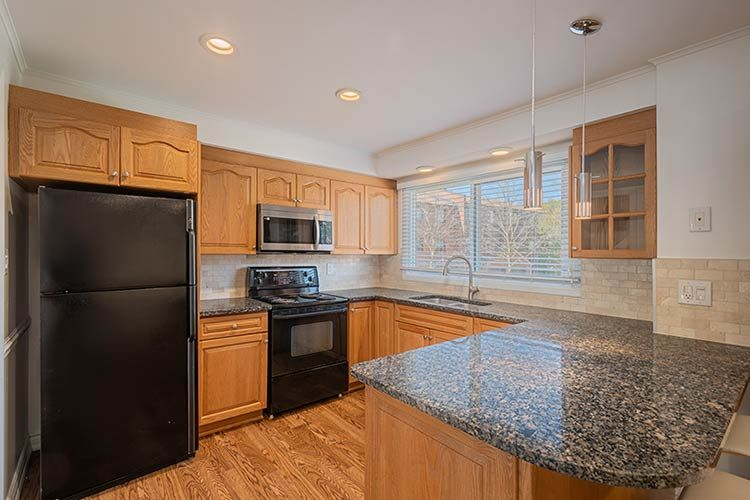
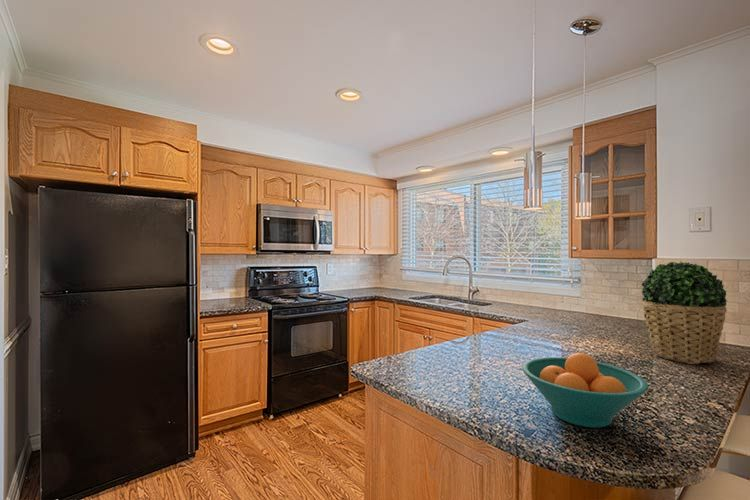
+ fruit bowl [521,352,649,429]
+ potted plant [641,261,728,365]
